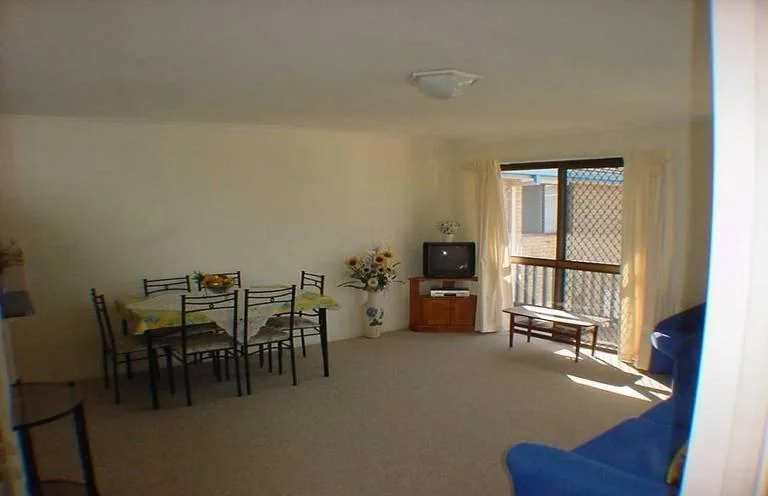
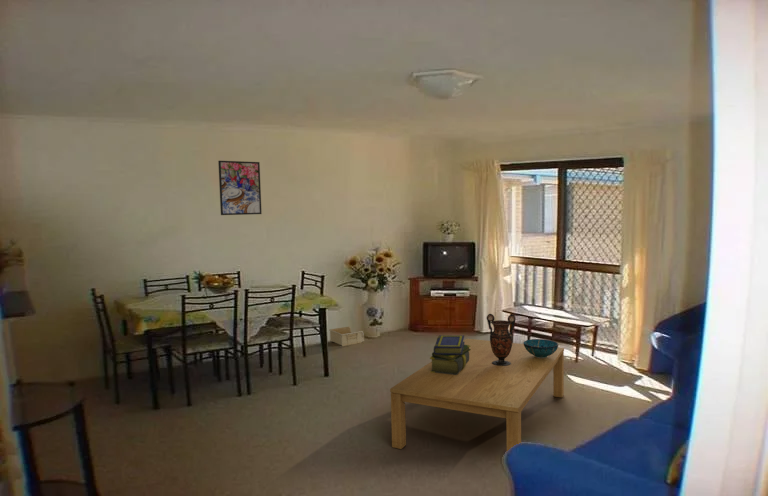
+ storage bin [328,326,365,347]
+ stack of books [429,334,471,375]
+ vase [486,313,517,366]
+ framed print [217,160,263,216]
+ coffee table [389,338,565,452]
+ decorative bowl [522,338,559,358]
